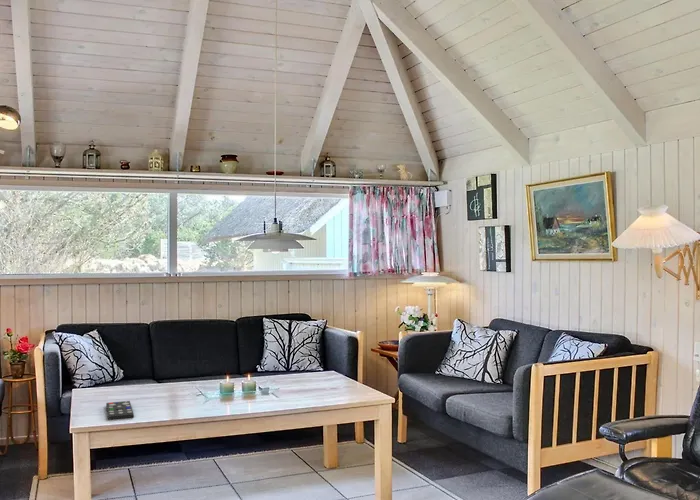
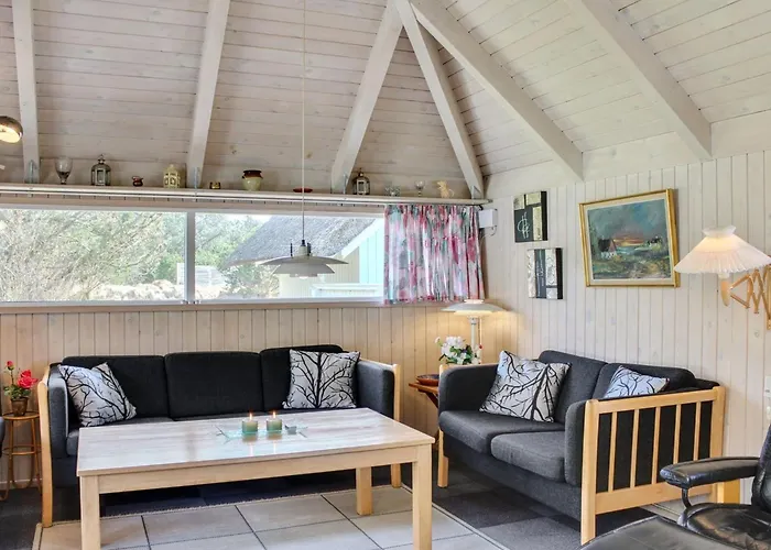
- remote control [105,400,135,421]
